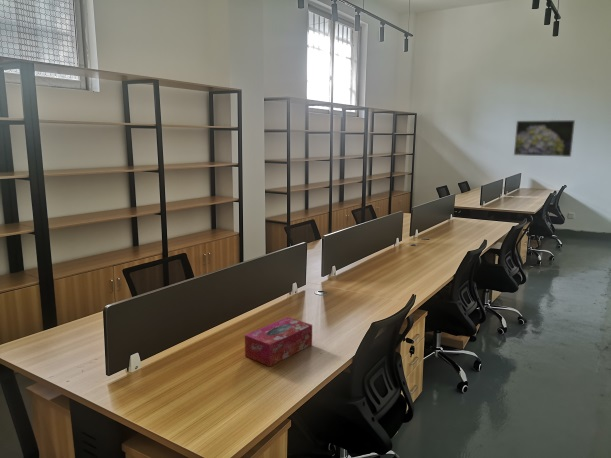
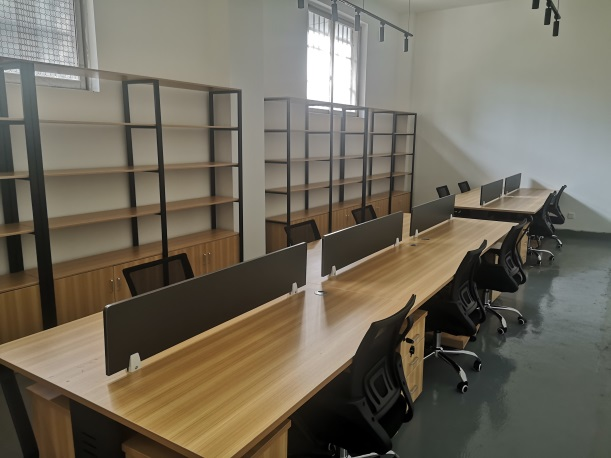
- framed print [513,119,576,158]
- tissue box [244,316,313,367]
